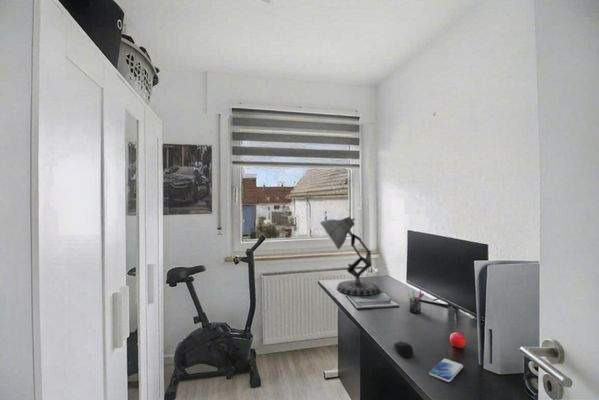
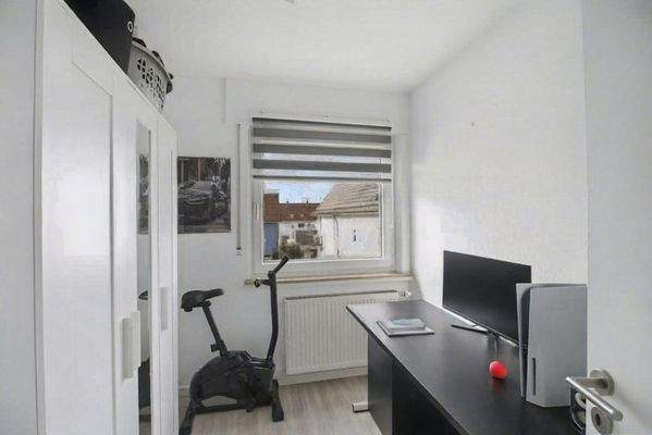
- desk lamp [319,216,380,296]
- smartphone [428,358,464,383]
- pen holder [406,288,425,314]
- computer mouse [393,340,414,359]
